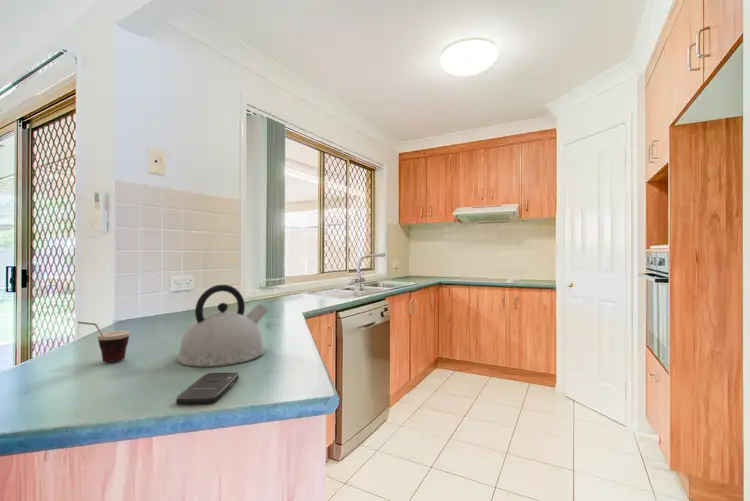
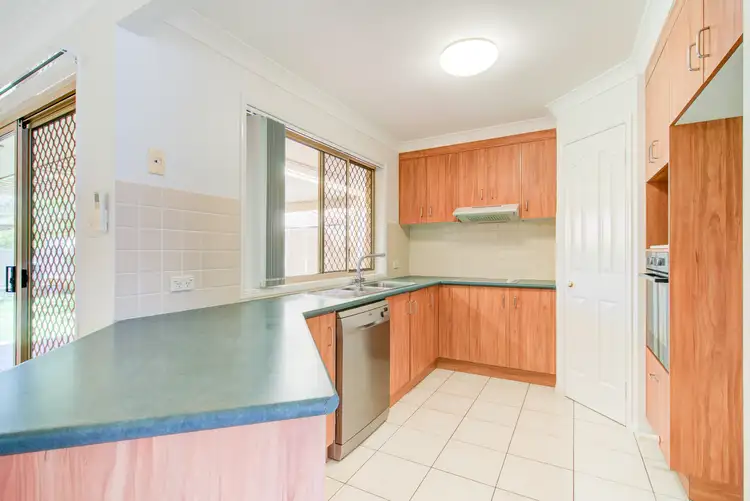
- kettle [176,284,269,368]
- smartphone [175,372,240,405]
- cup [77,321,131,363]
